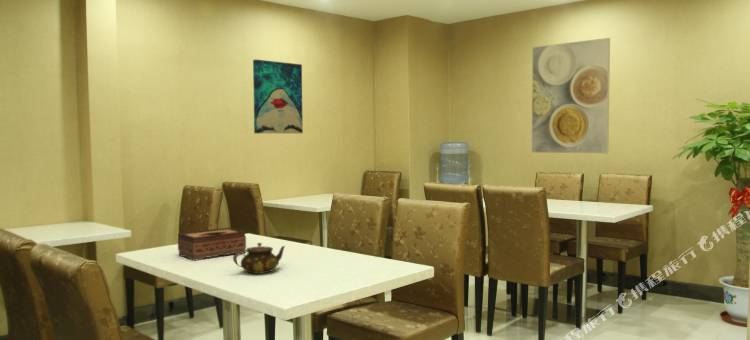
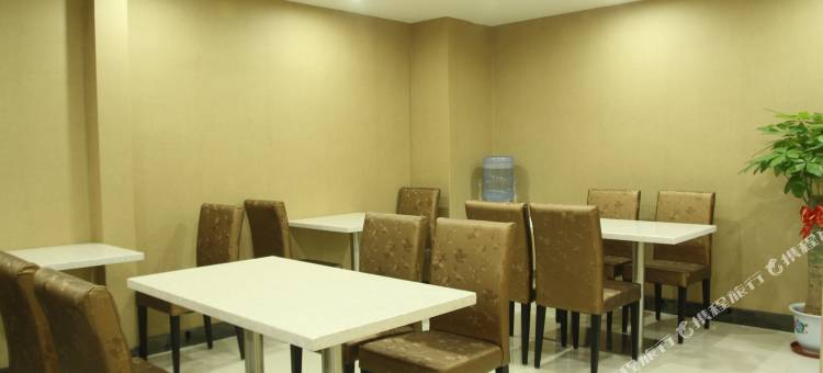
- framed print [530,37,611,155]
- tissue box [177,227,247,262]
- teapot [232,242,286,275]
- wall art [252,58,304,134]
